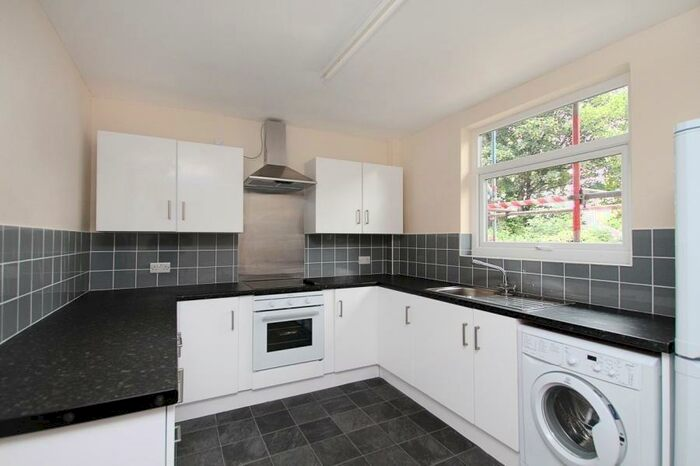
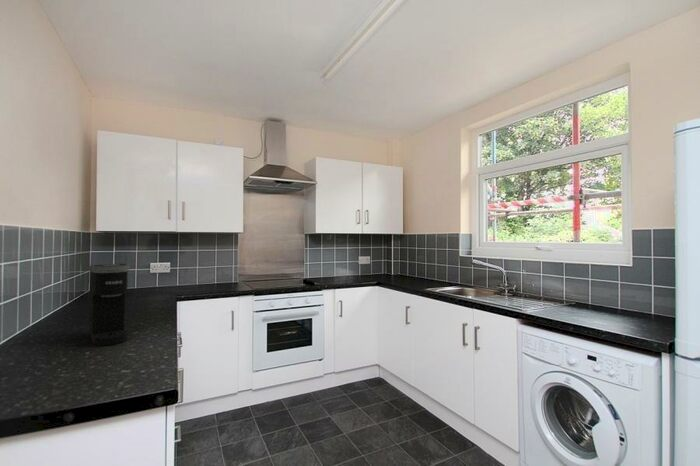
+ coffee maker [88,263,130,347]
